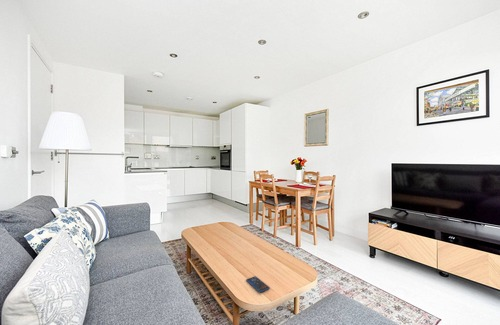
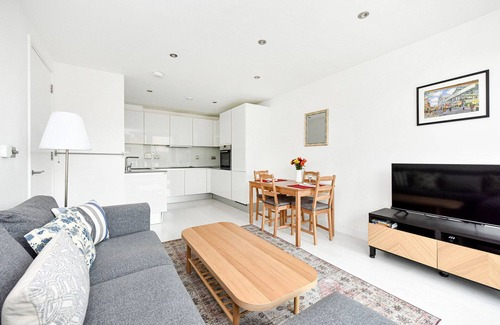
- smartphone [245,275,271,293]
